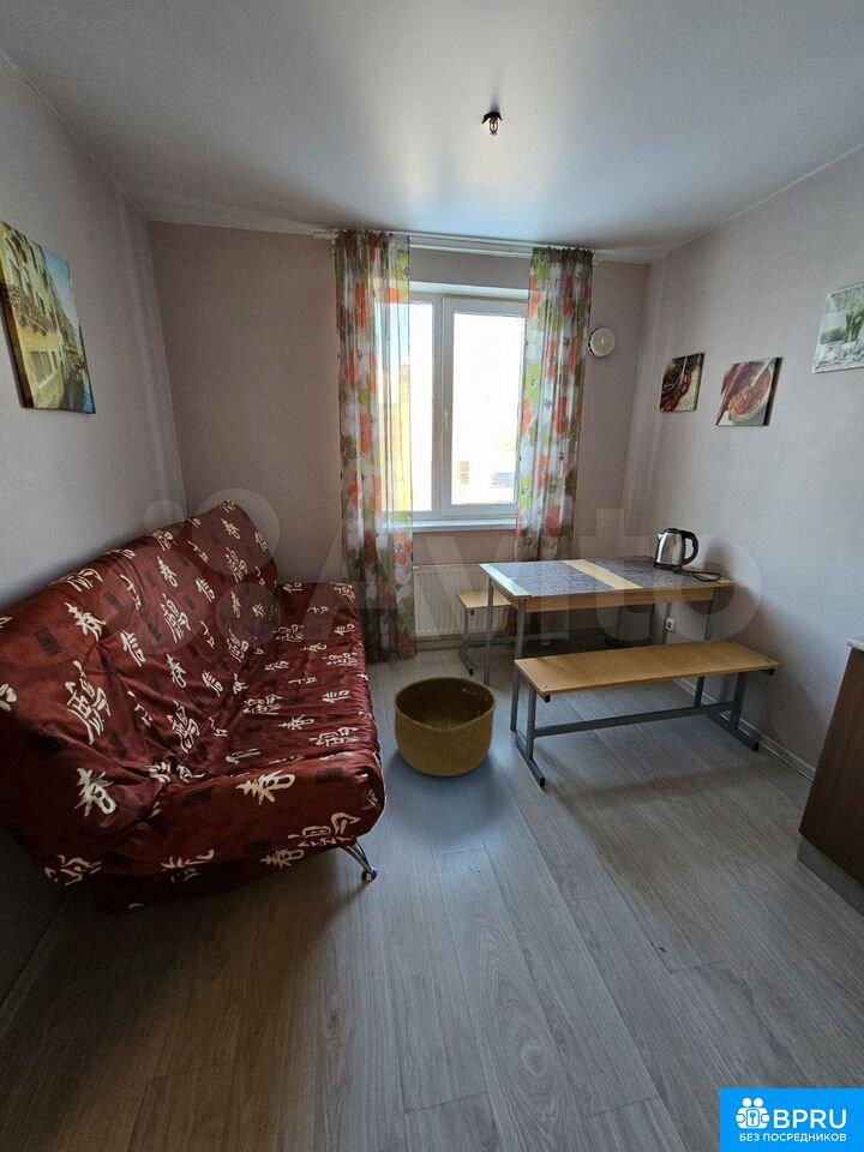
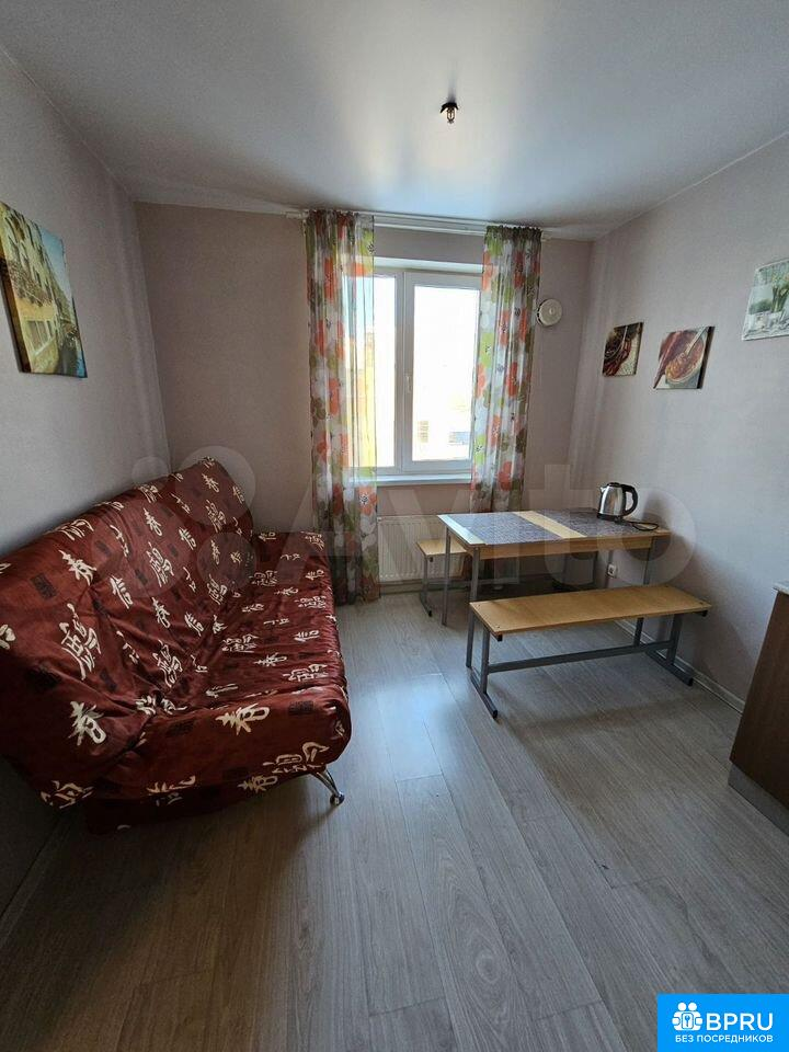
- basket [392,676,498,778]
